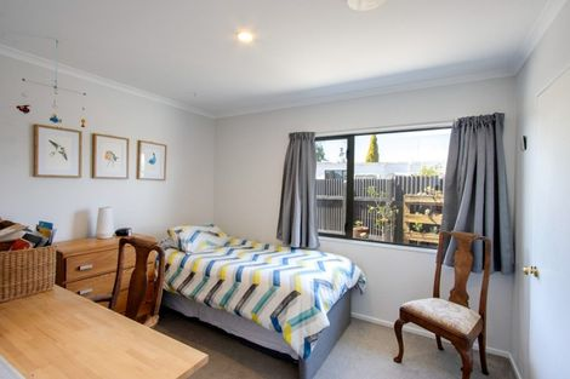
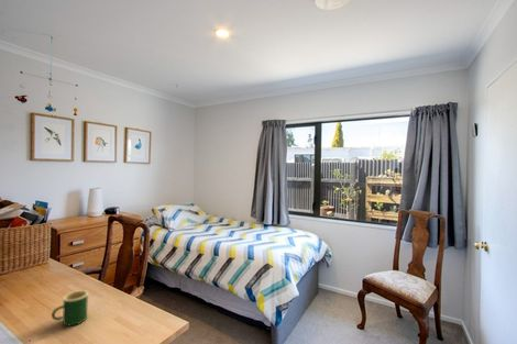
+ mug [51,289,89,328]
